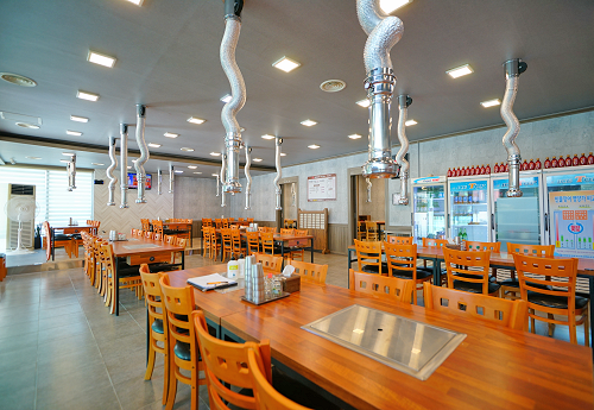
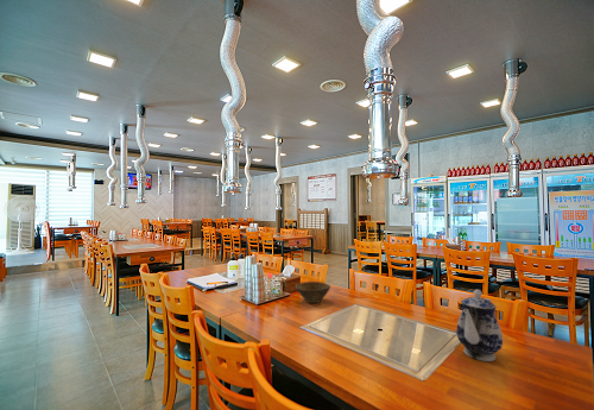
+ teapot [455,289,504,362]
+ bowl [295,280,331,304]
